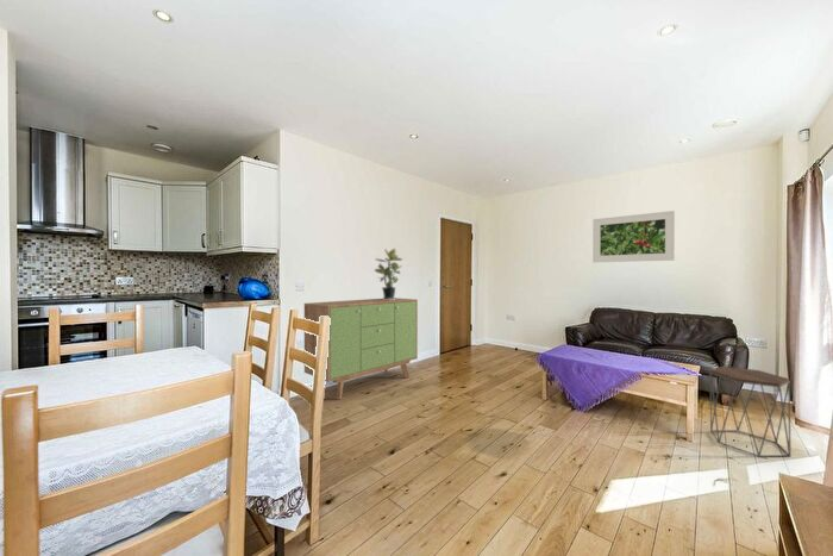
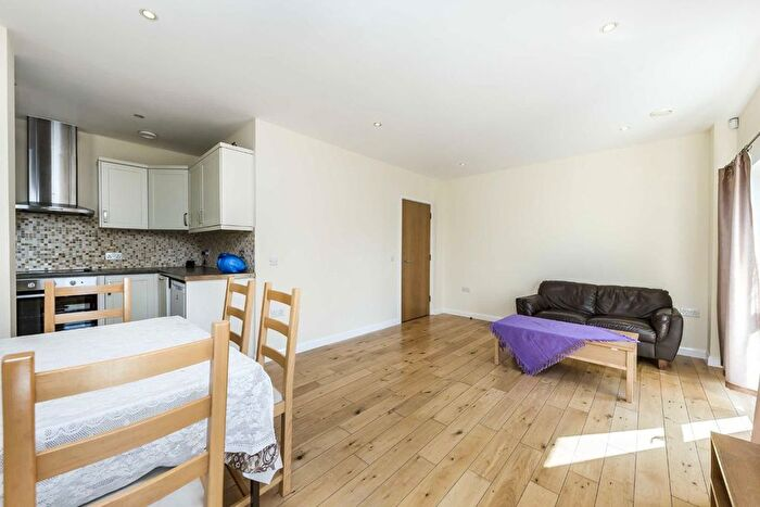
- side table [709,366,791,458]
- potted plant [374,248,403,300]
- sideboard [303,296,419,400]
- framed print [591,210,676,263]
